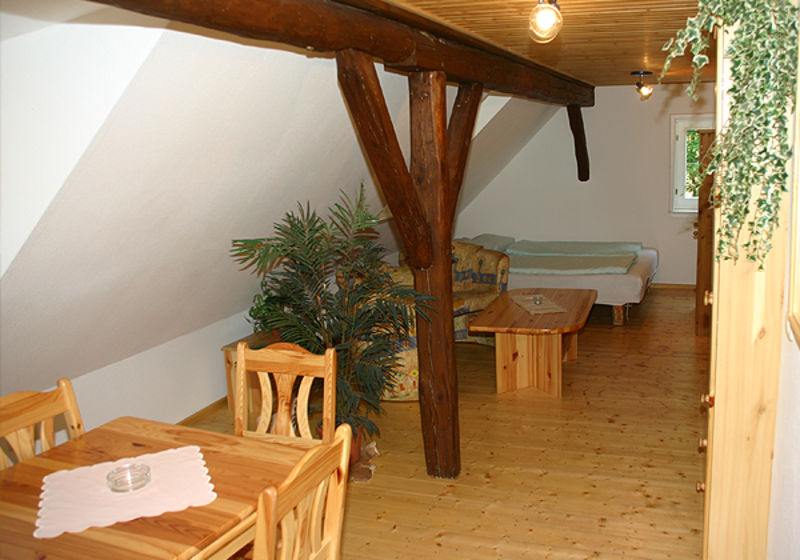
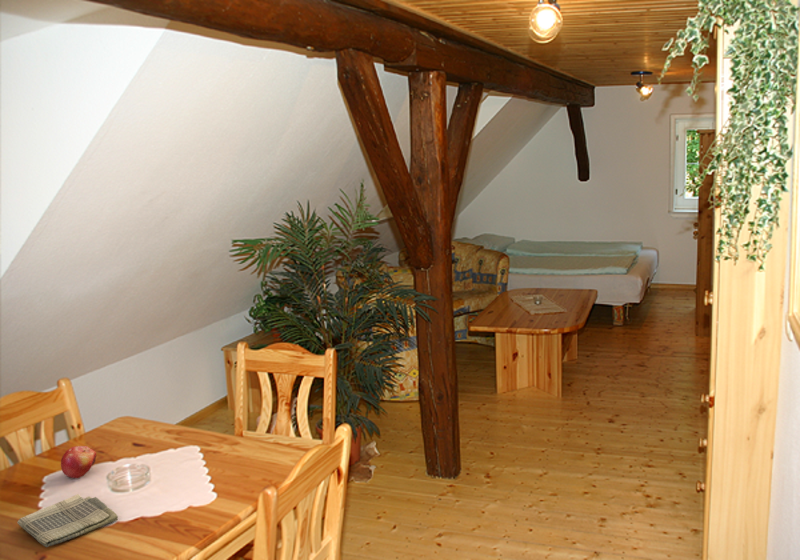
+ dish towel [16,493,119,548]
+ fruit [60,445,97,479]
